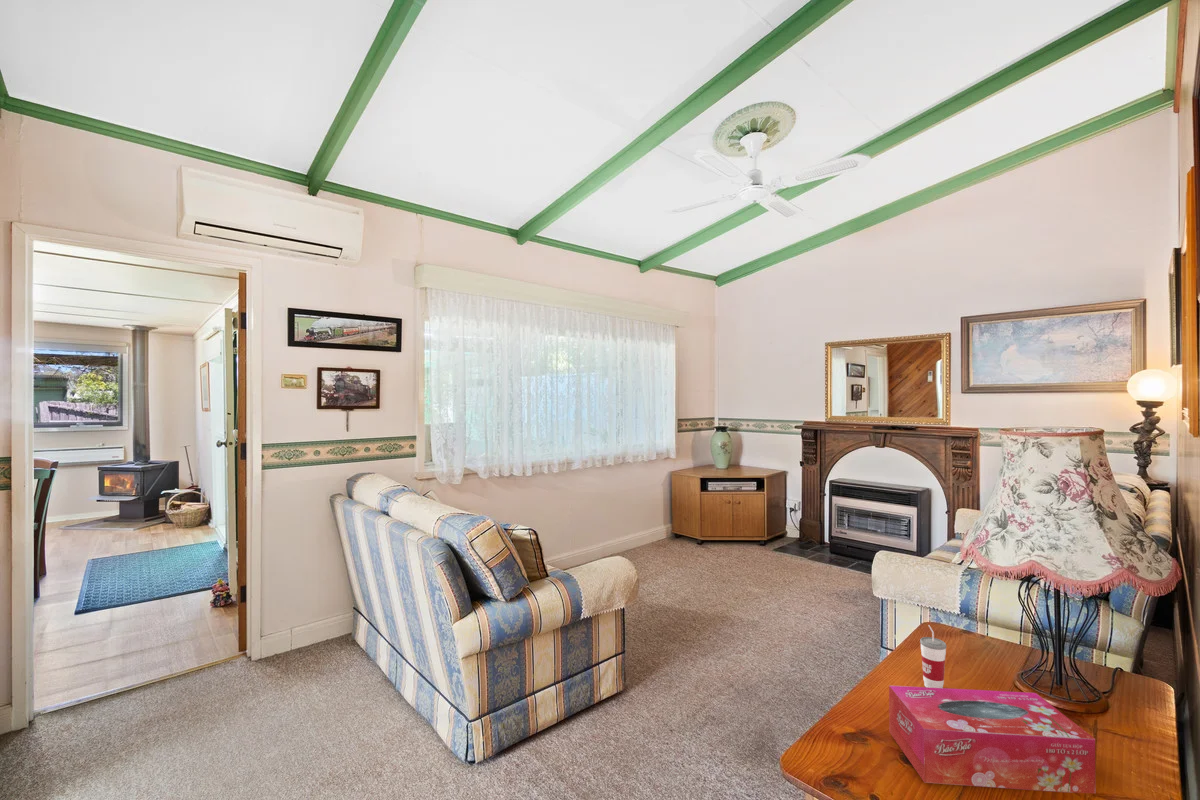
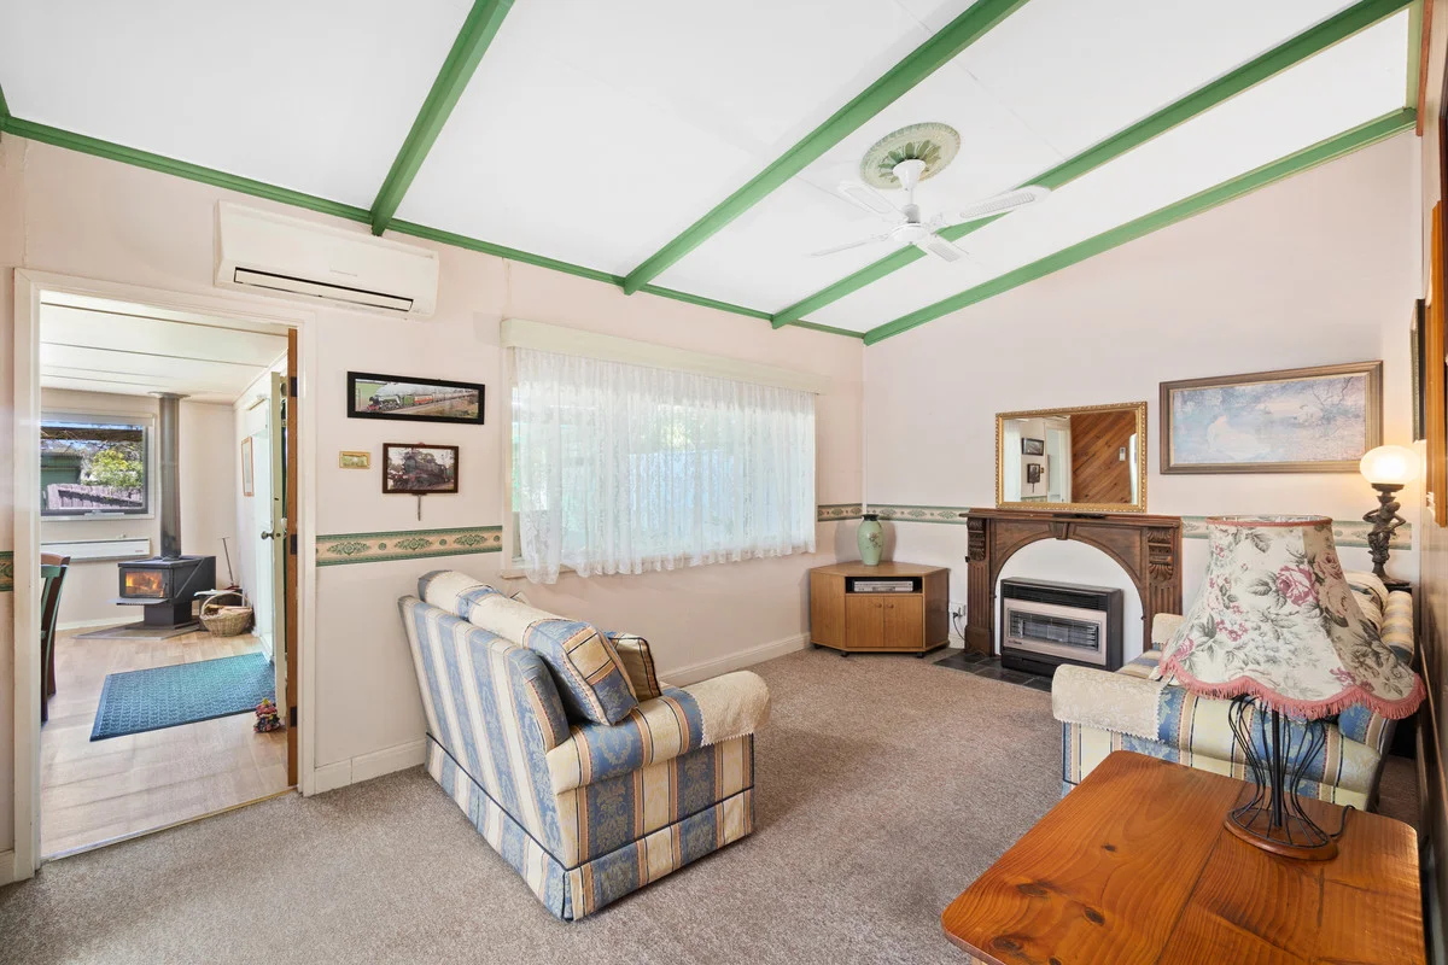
- cup [919,624,947,688]
- tissue box [888,685,1097,794]
